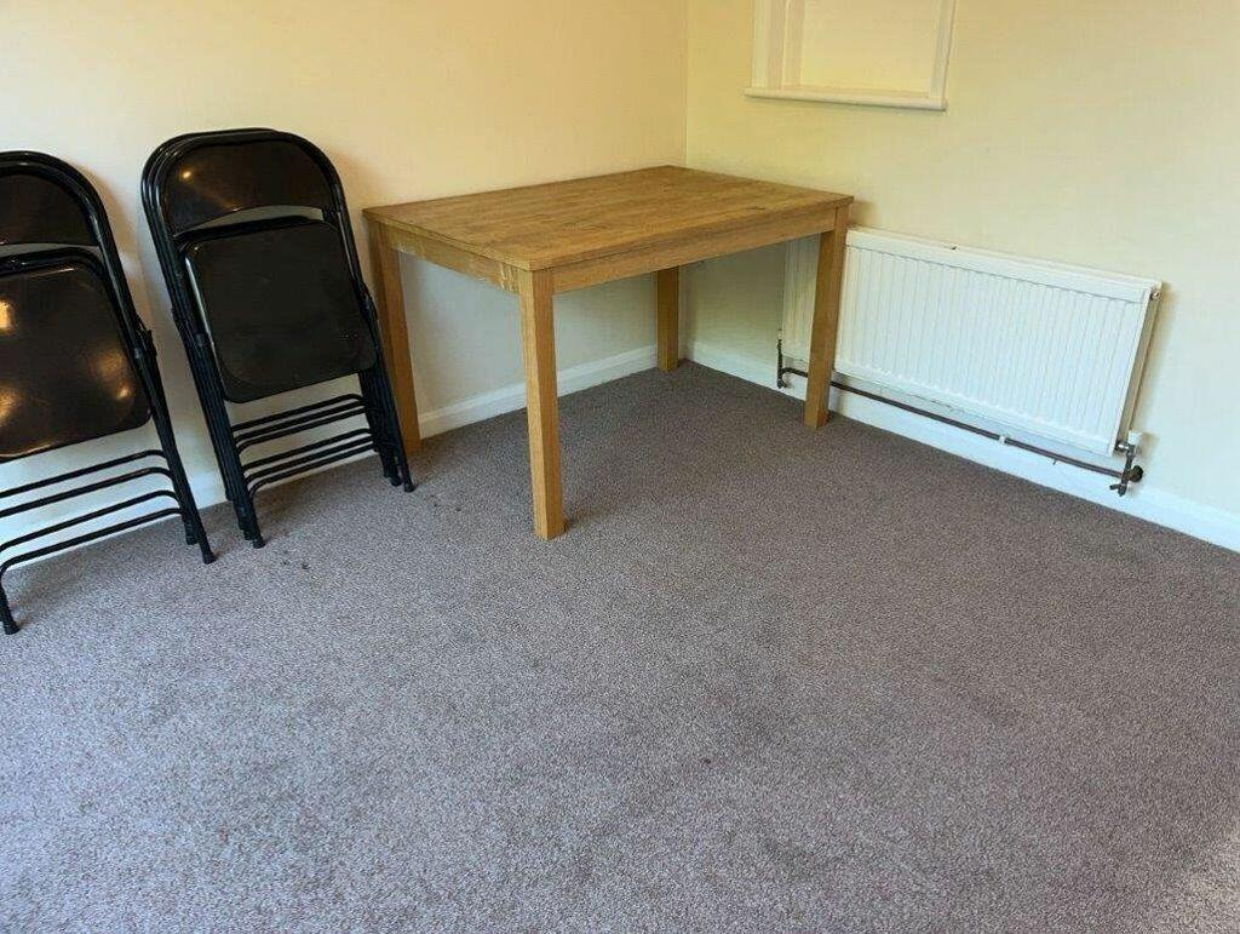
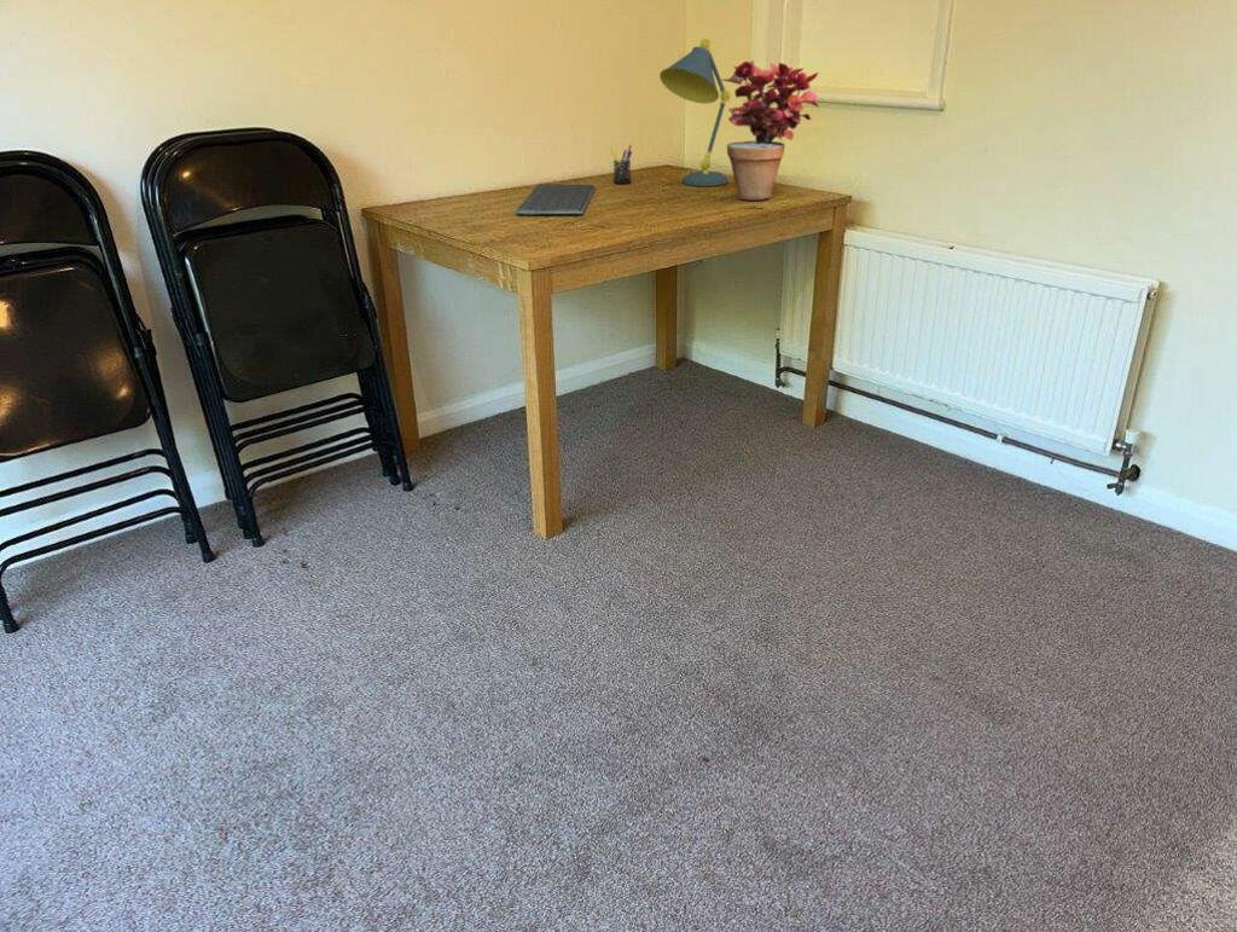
+ desk lamp [658,37,732,187]
+ pen holder [609,144,633,185]
+ computer keyboard [516,183,597,216]
+ potted plant [721,59,820,202]
